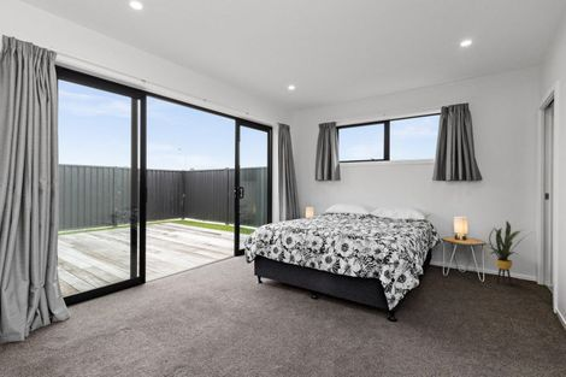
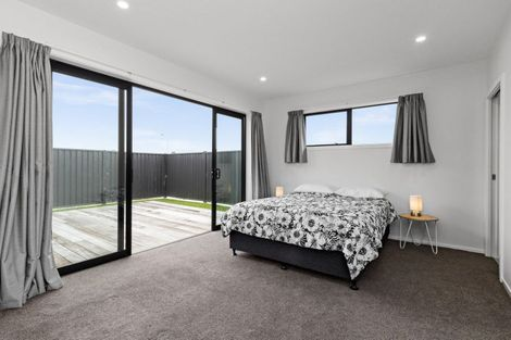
- house plant [482,220,533,287]
